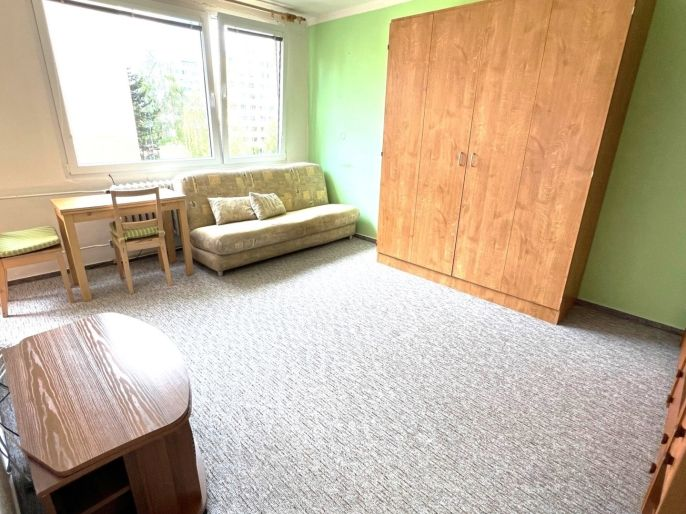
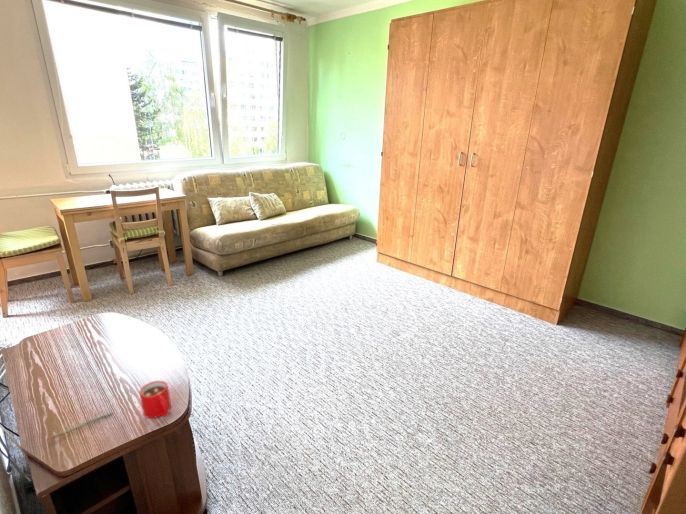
+ pen [50,411,113,439]
+ mug [139,380,172,419]
